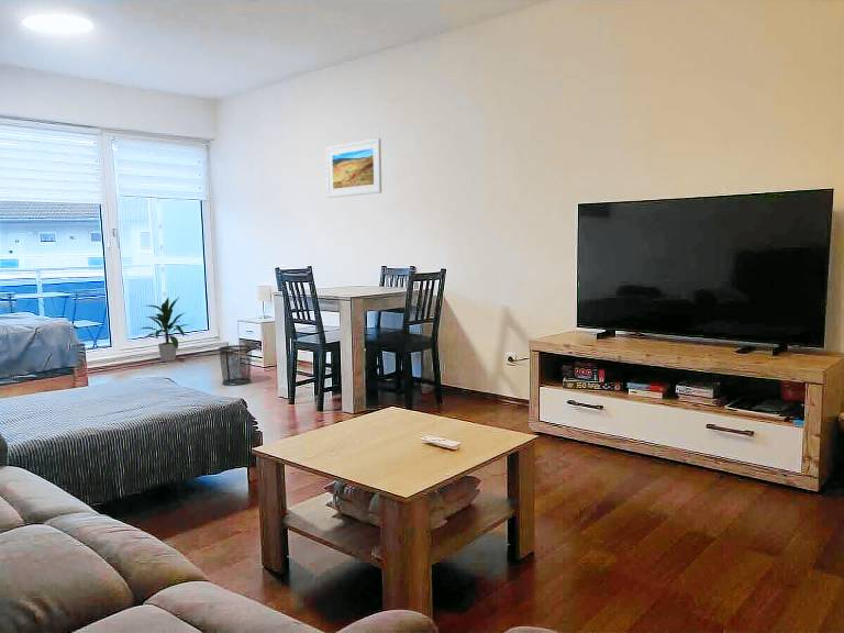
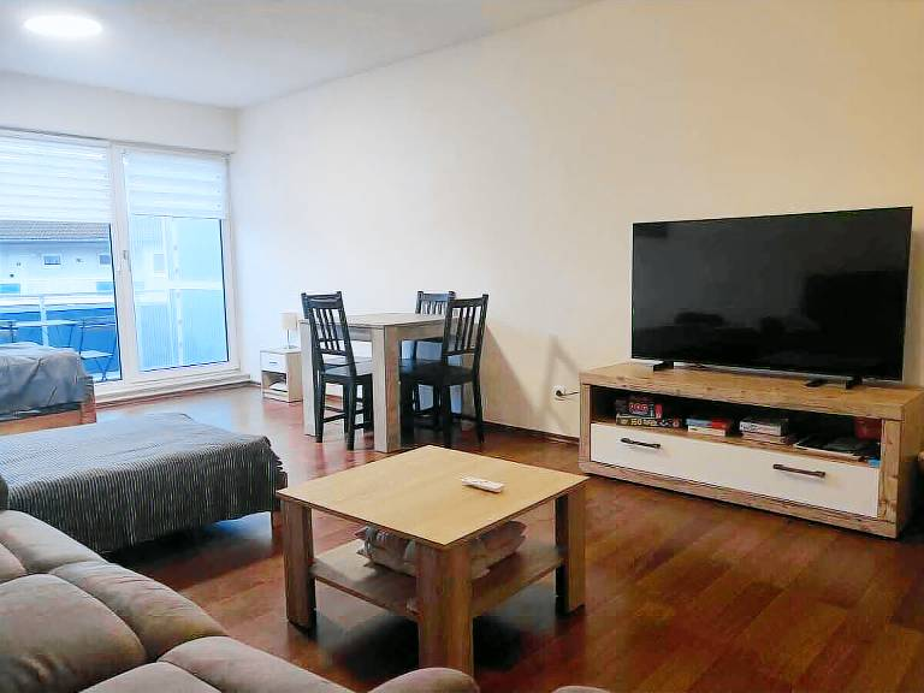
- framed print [325,137,382,199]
- indoor plant [137,297,191,363]
- waste bin [218,344,254,387]
